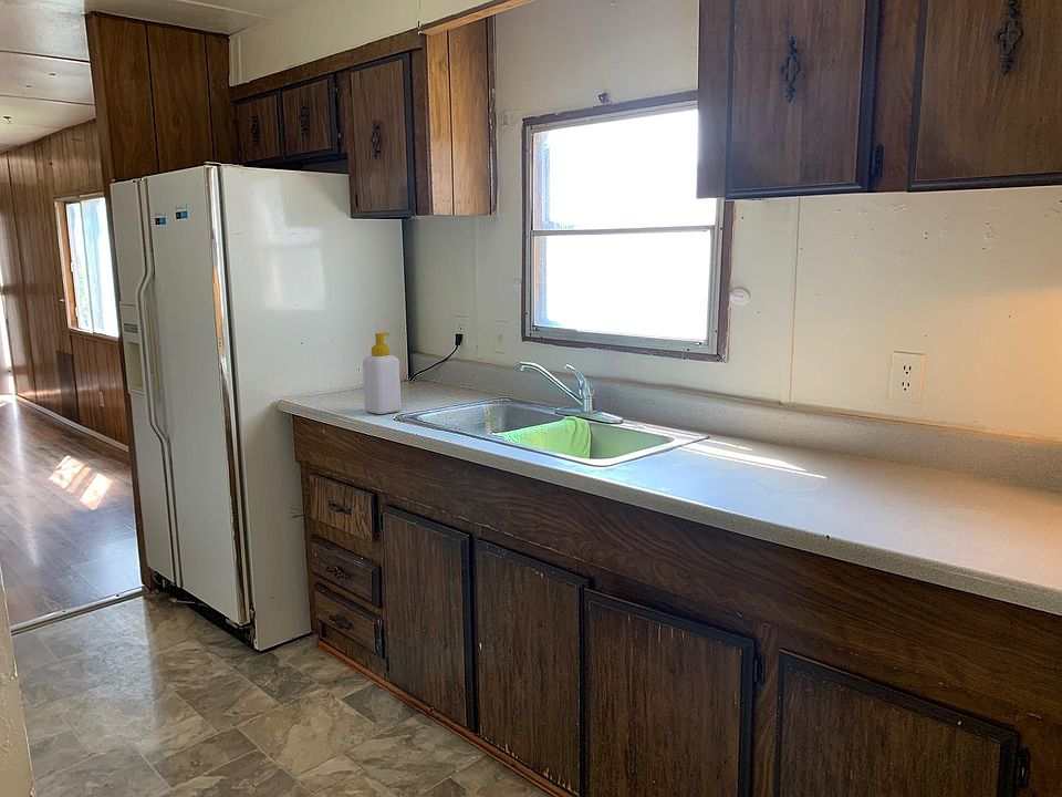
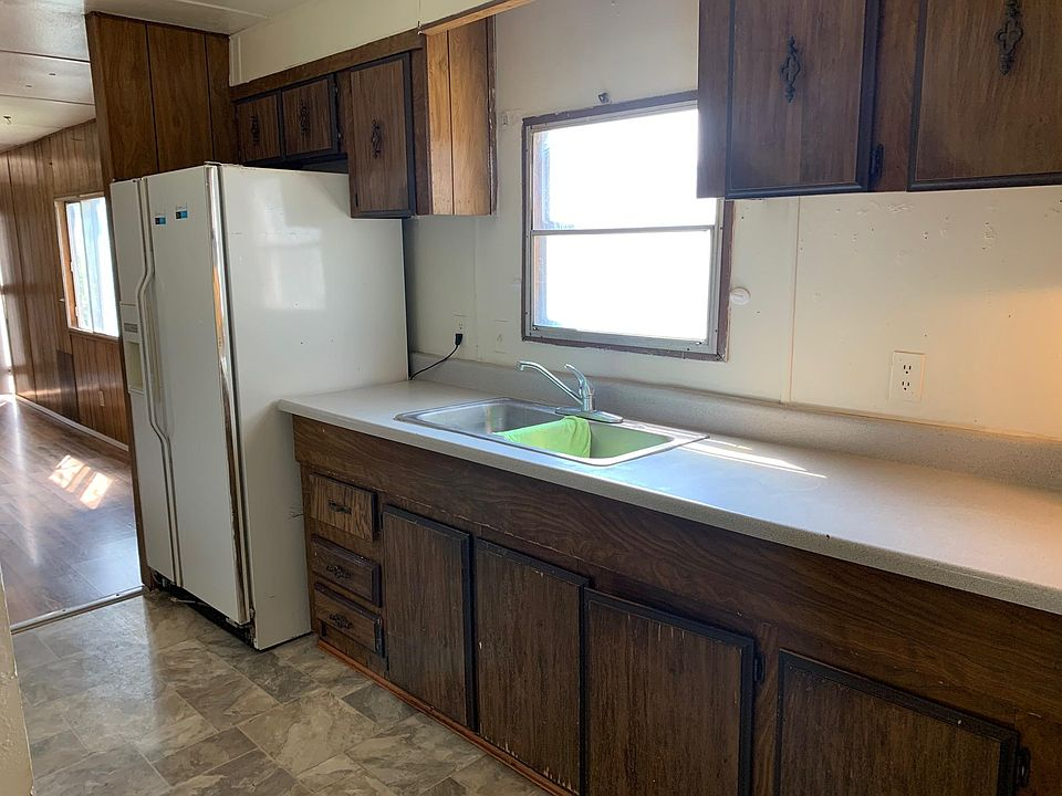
- soap bottle [362,331,403,415]
